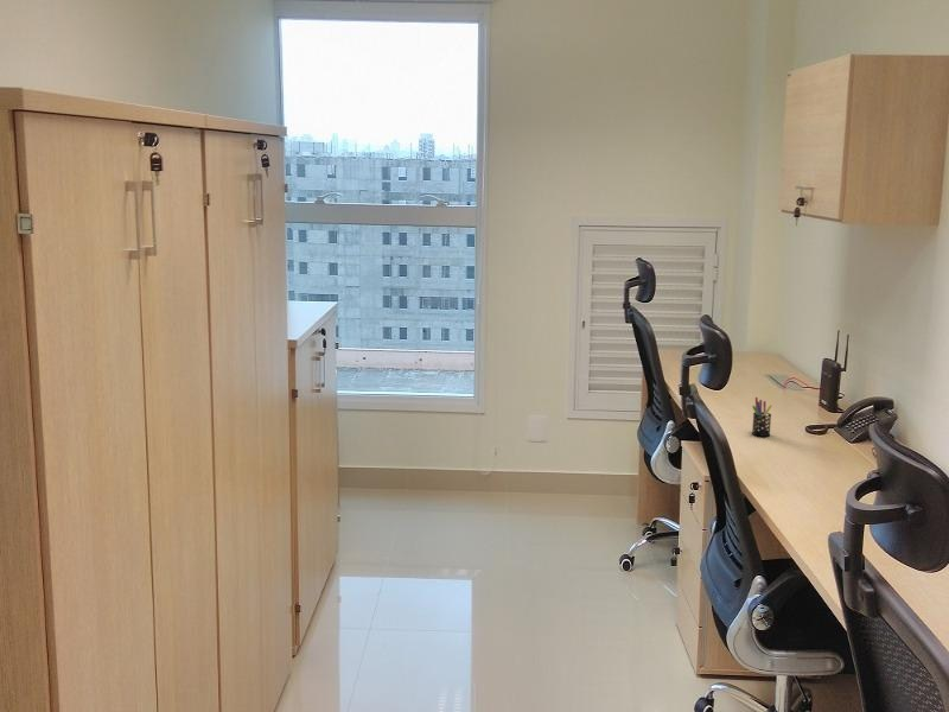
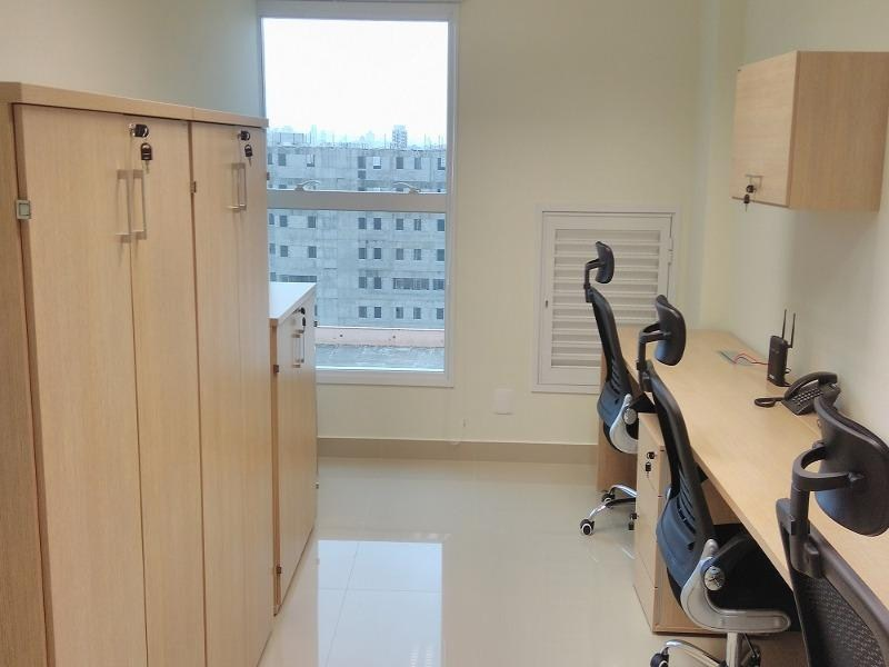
- pen holder [751,396,773,438]
